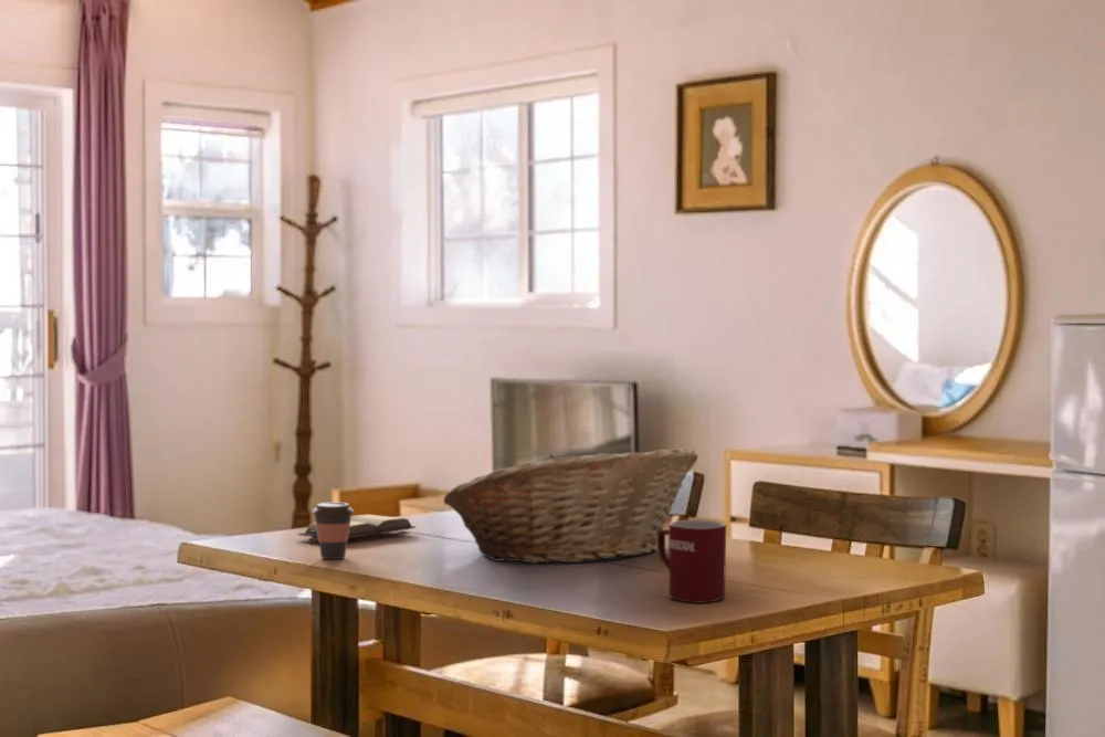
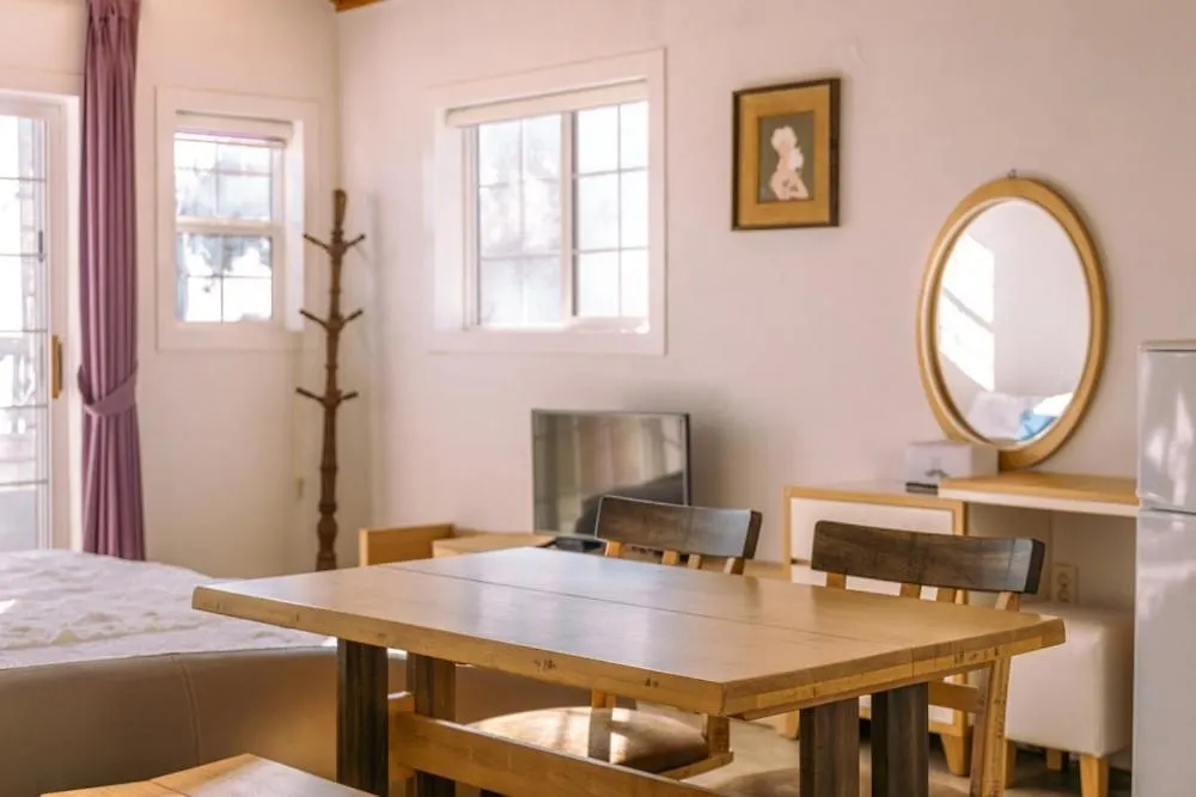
- coffee cup [312,502,355,560]
- hardback book [297,514,417,545]
- fruit basket [443,446,699,565]
- mug [656,519,727,604]
